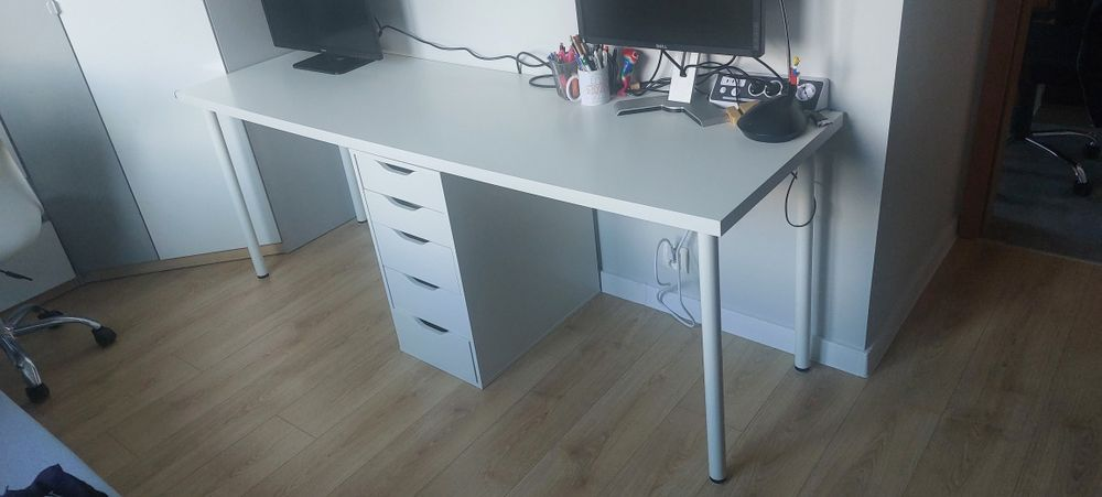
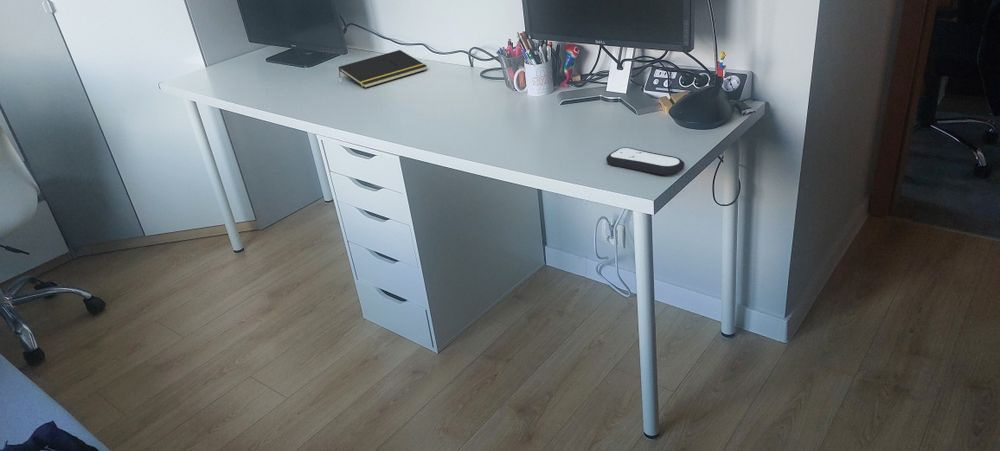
+ notepad [338,49,428,89]
+ remote control [605,146,686,176]
